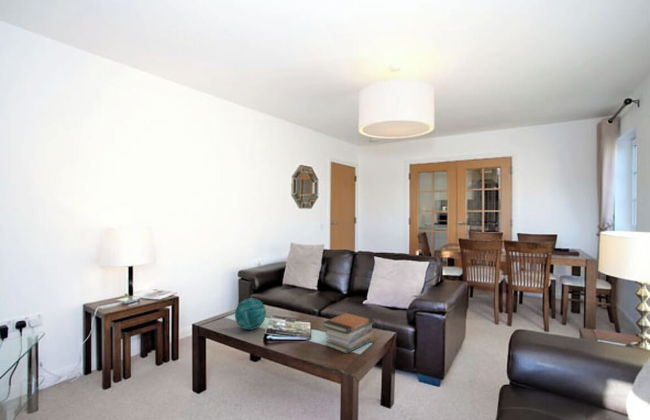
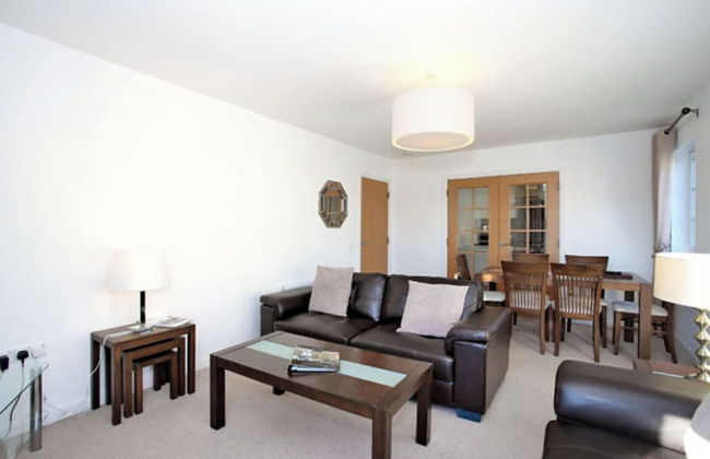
- decorative orb [234,297,267,331]
- book stack [322,310,376,355]
